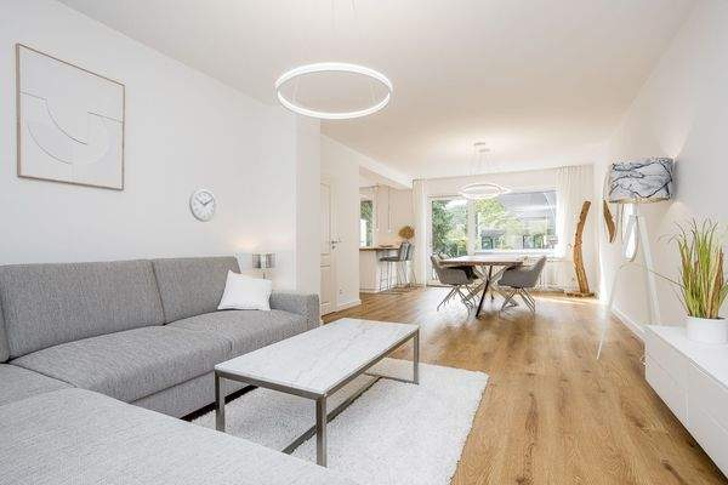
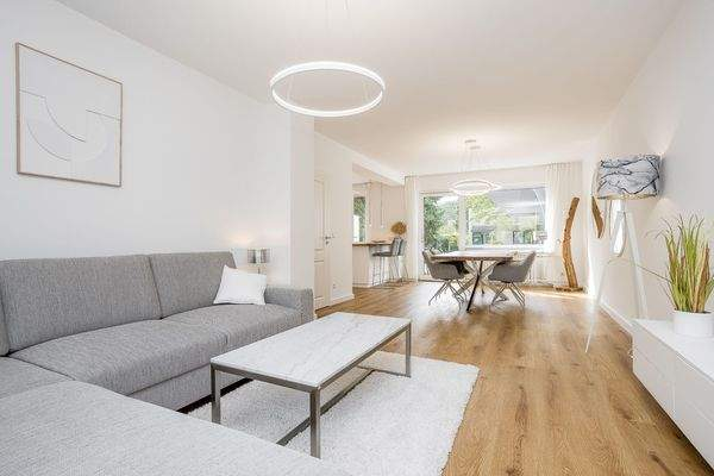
- wall clock [188,188,218,223]
